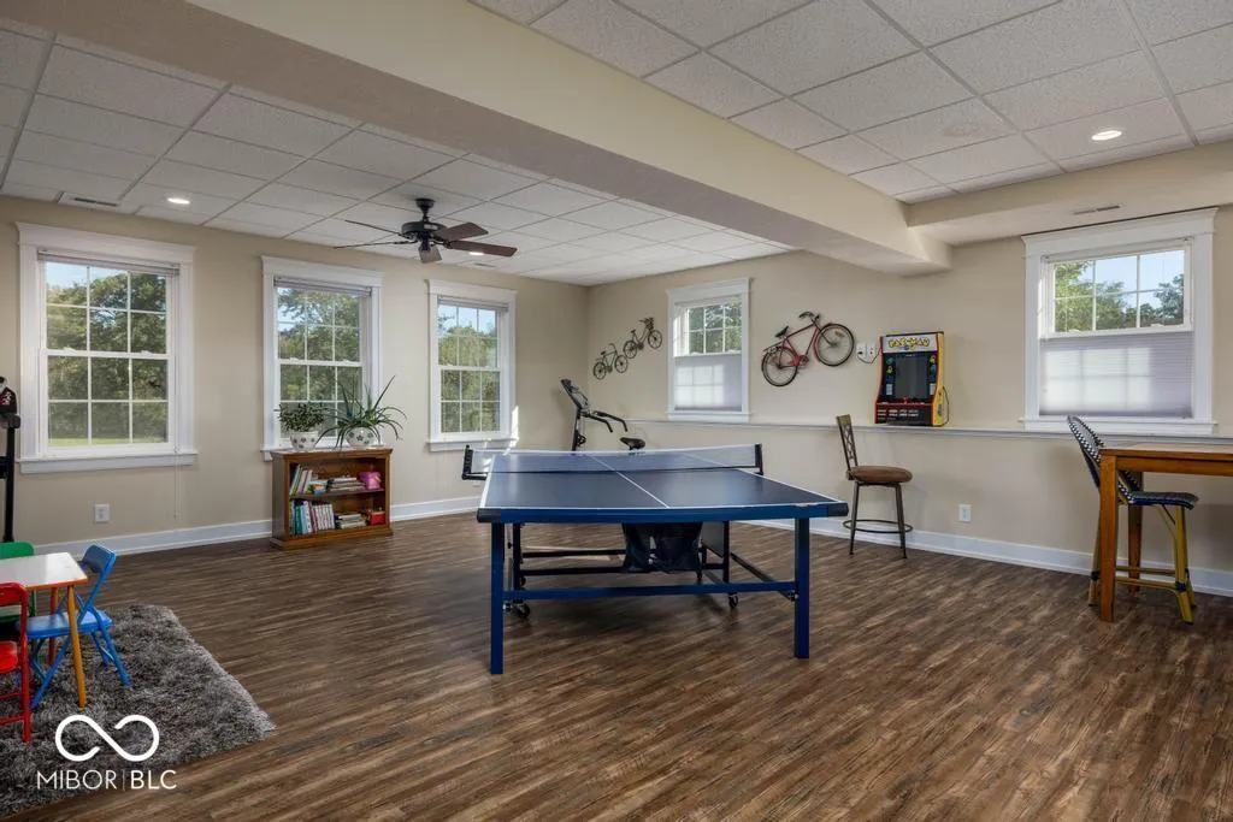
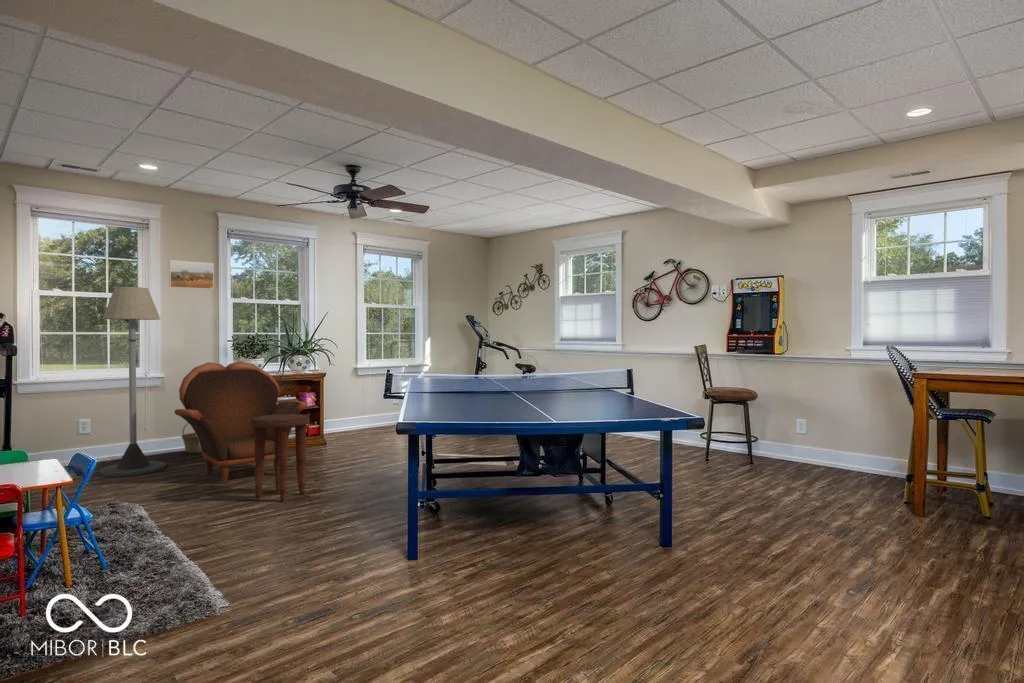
+ side table [249,414,311,502]
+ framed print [168,259,215,290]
+ floor lamp [98,286,167,478]
+ armchair [174,360,308,485]
+ basket [180,422,202,455]
